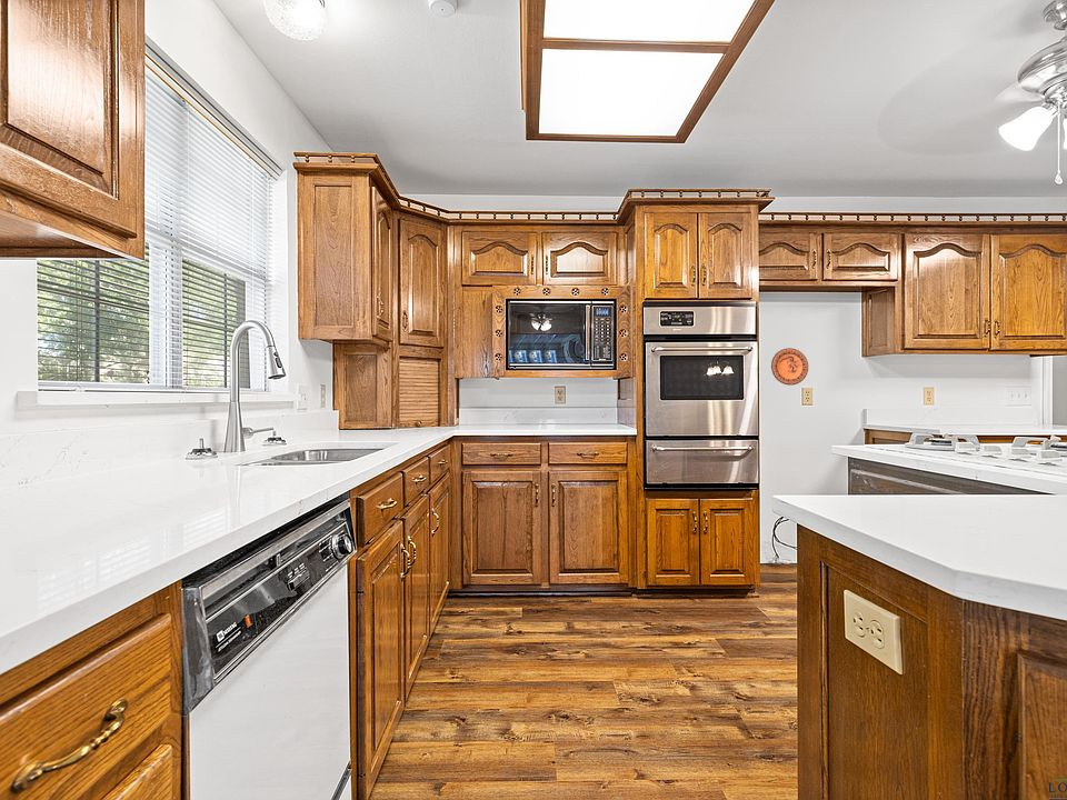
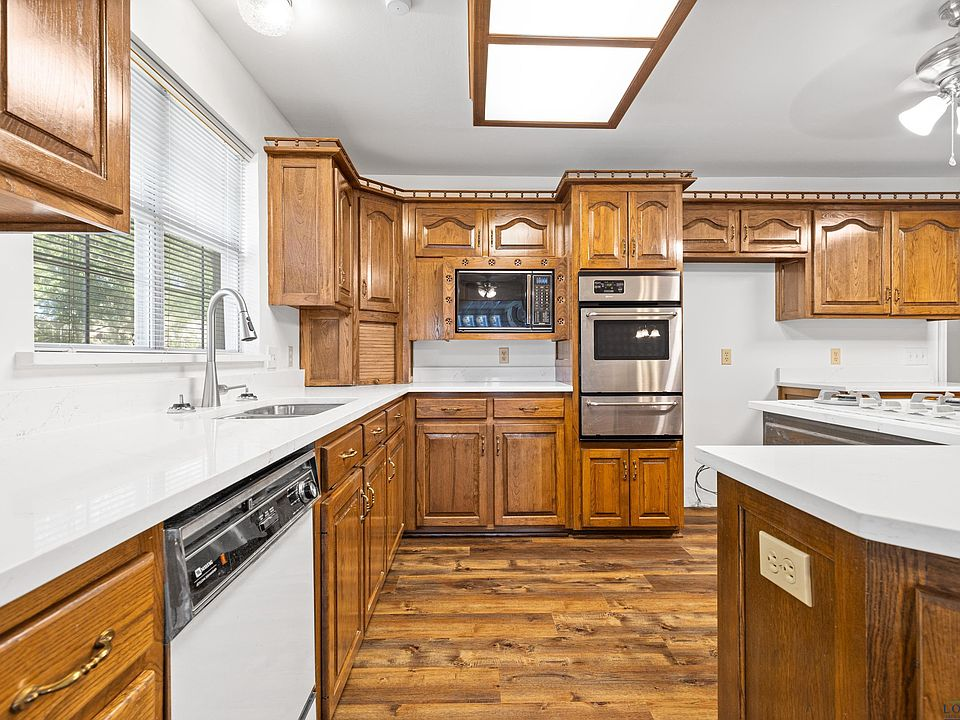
- decorative plate [770,347,809,387]
